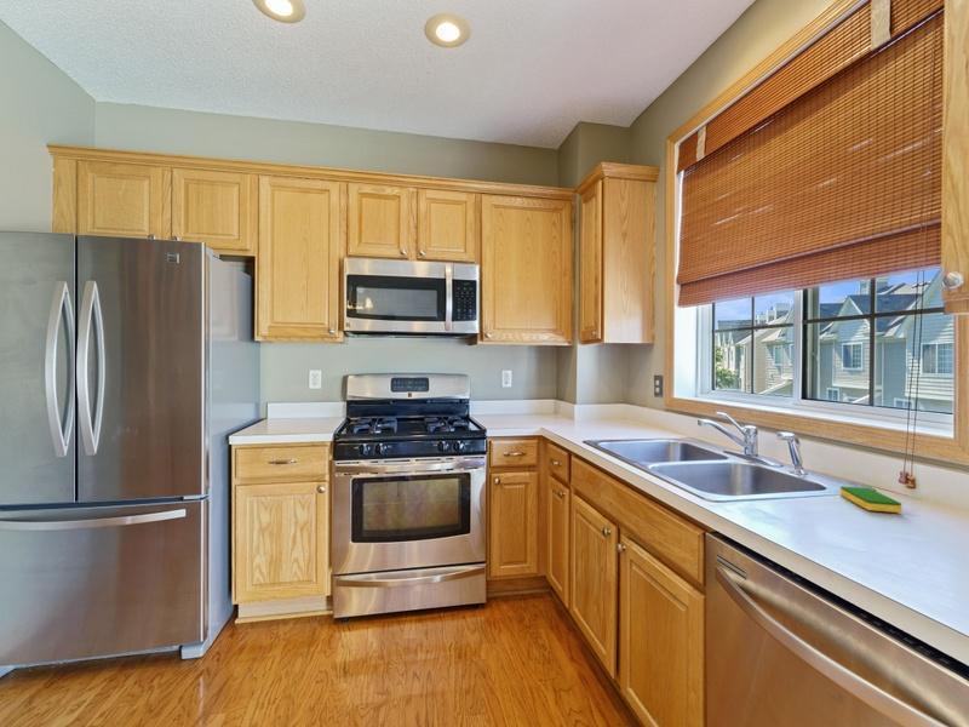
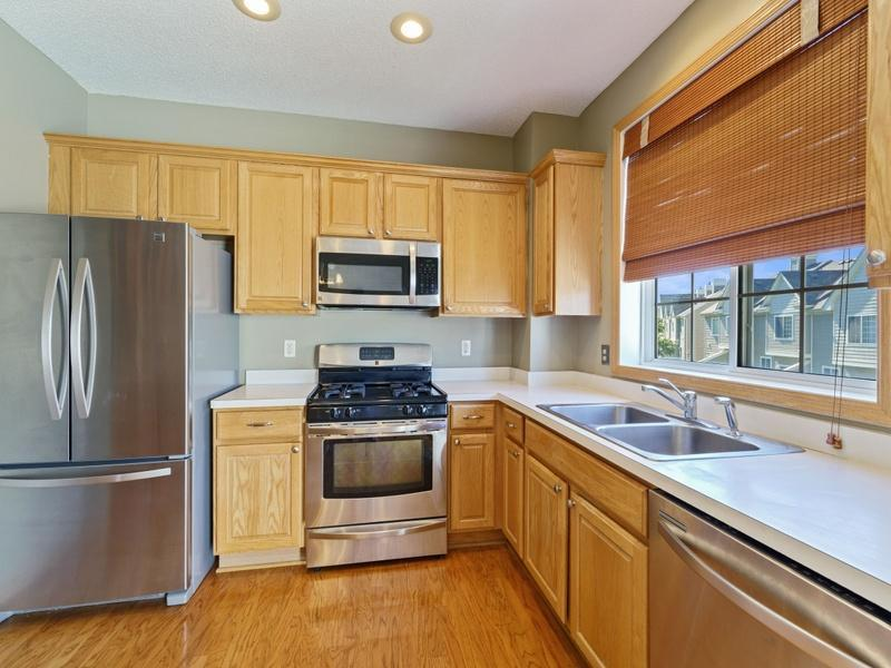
- dish sponge [839,485,902,514]
